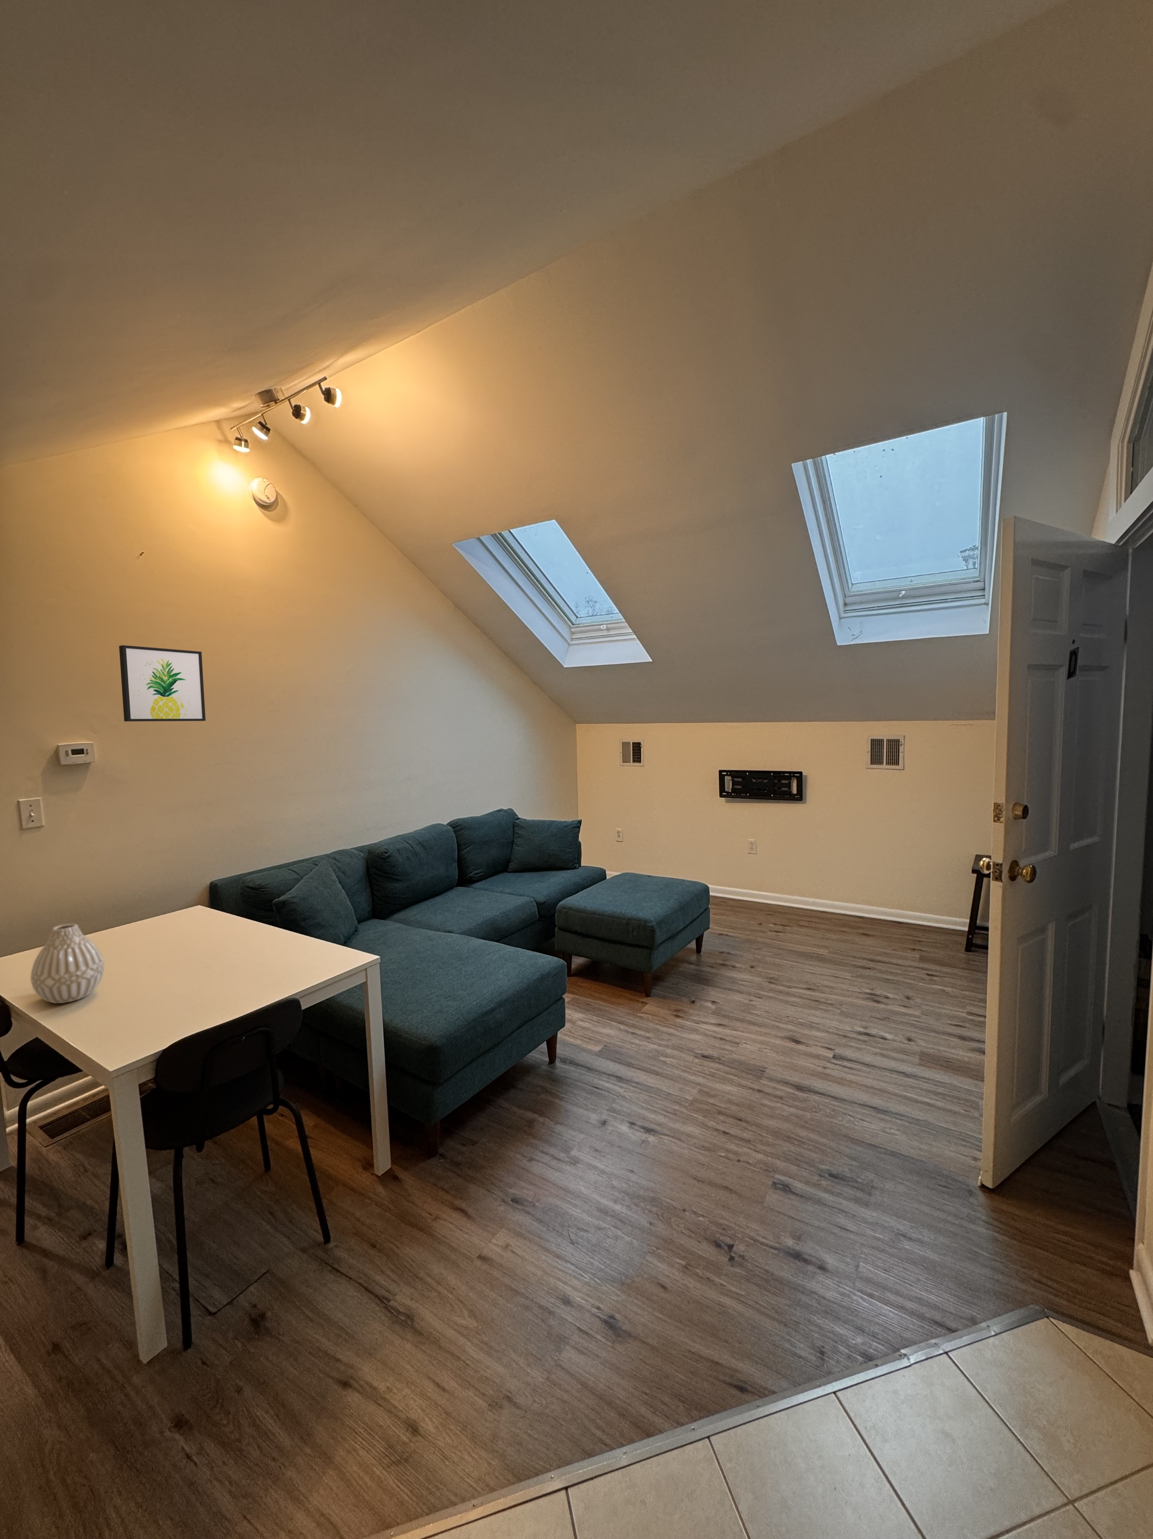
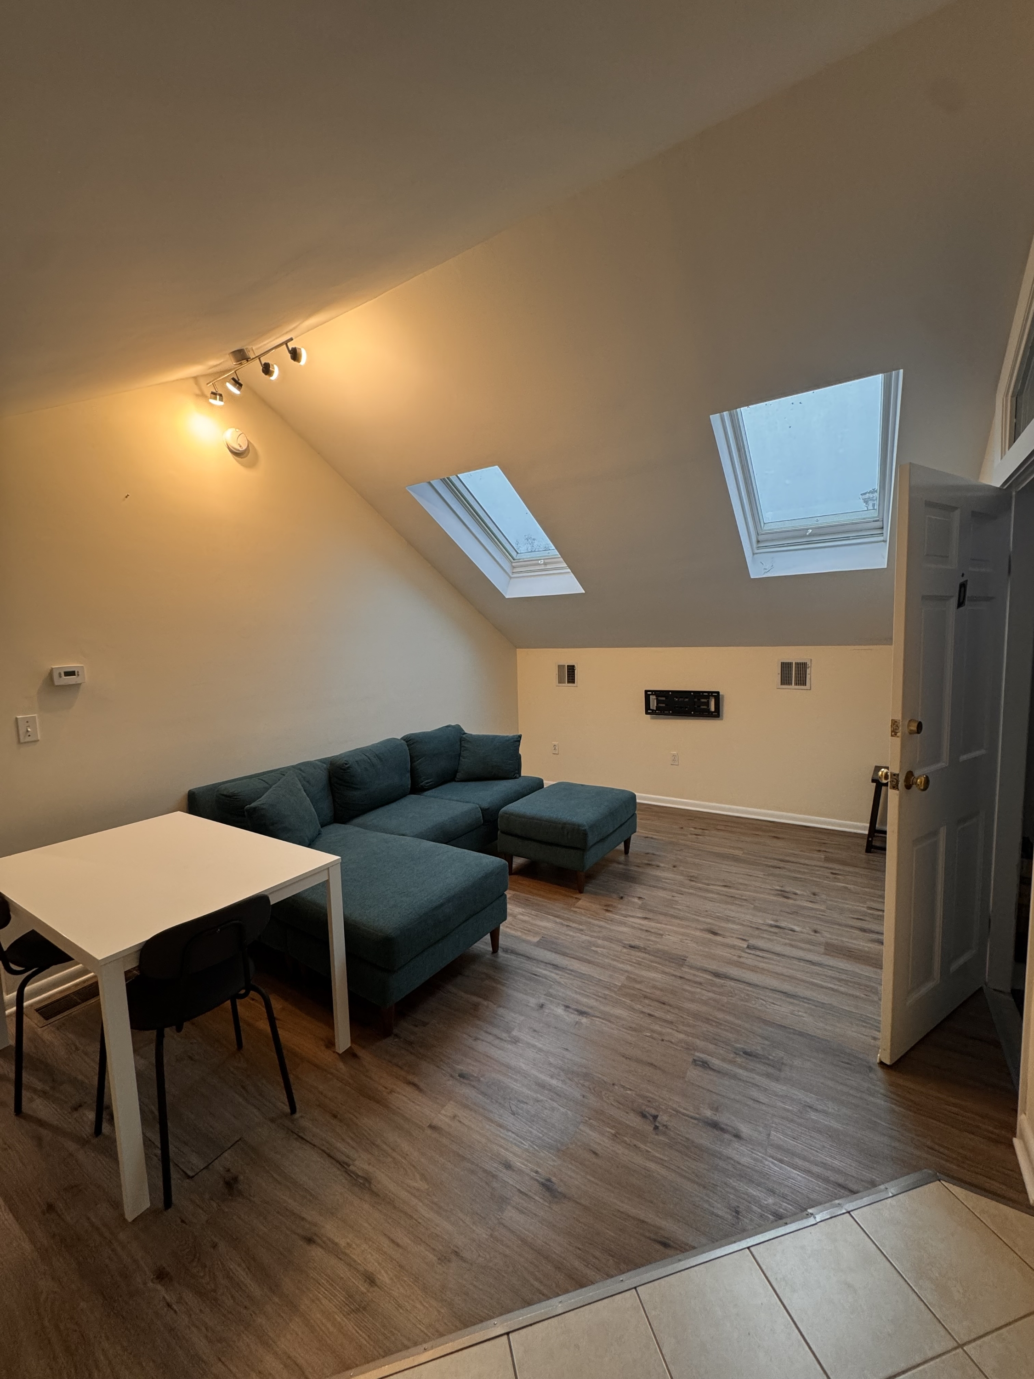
- wall art [119,645,206,722]
- vase [30,923,104,1003]
